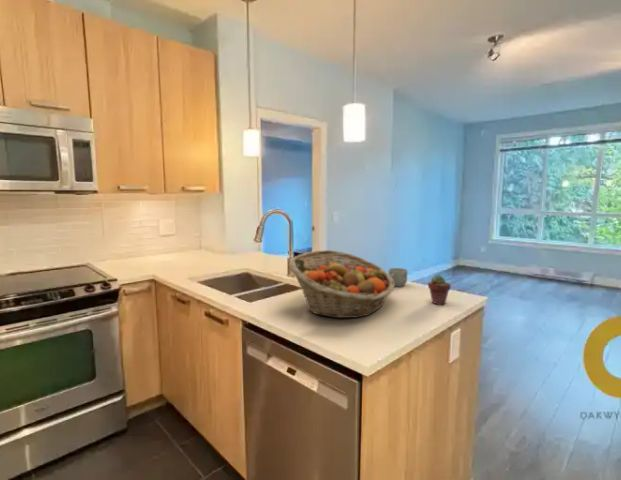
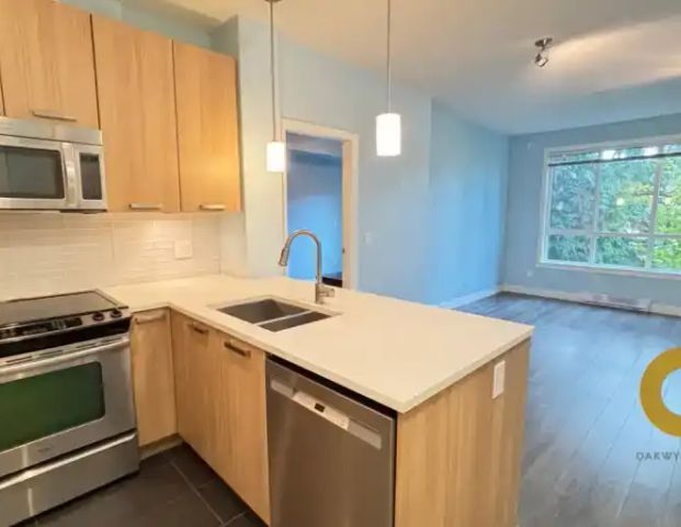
- potted succulent [427,274,452,306]
- mug [387,267,409,287]
- fruit basket [288,249,396,319]
